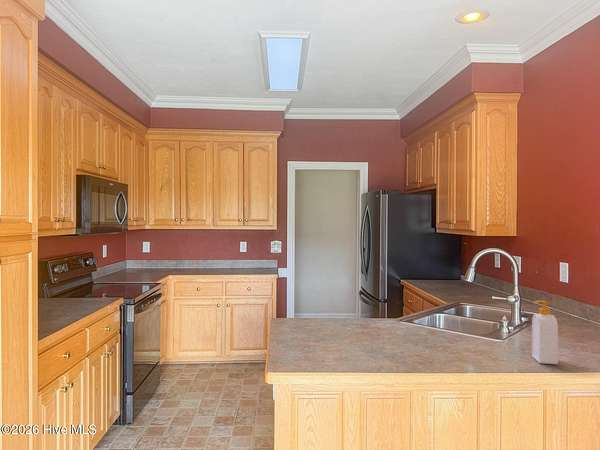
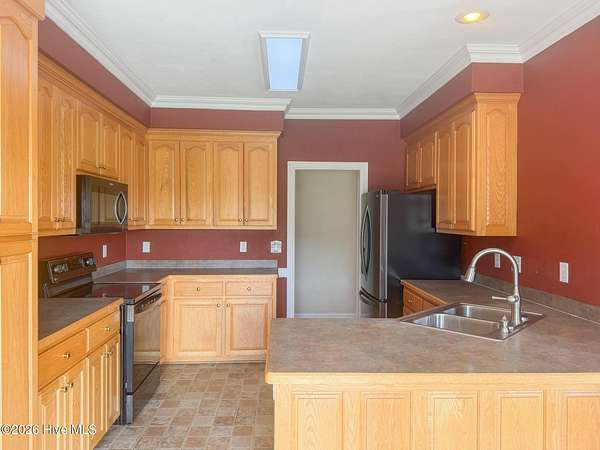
- soap bottle [531,300,559,365]
